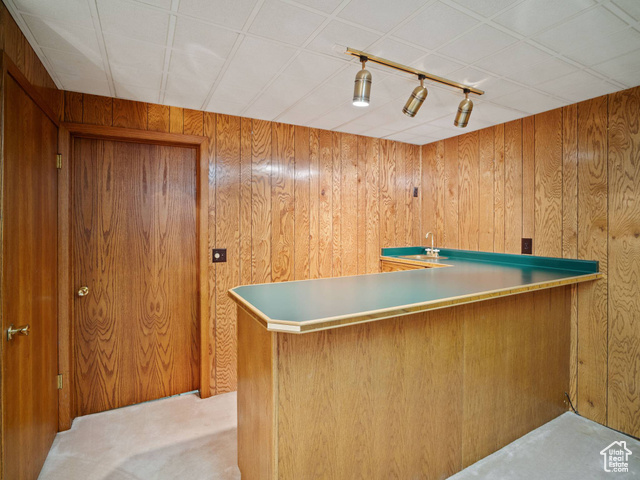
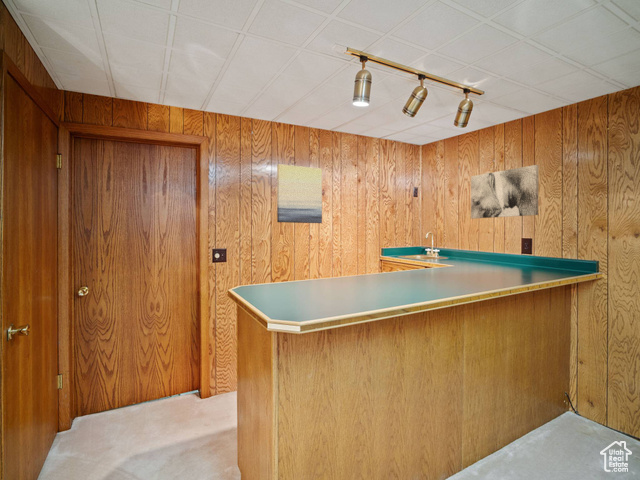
+ wall art [470,164,540,220]
+ wall art [276,163,323,224]
